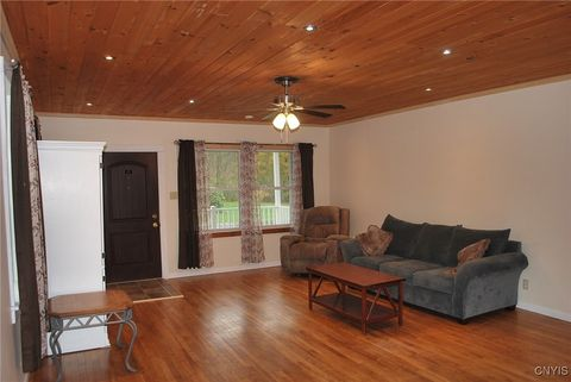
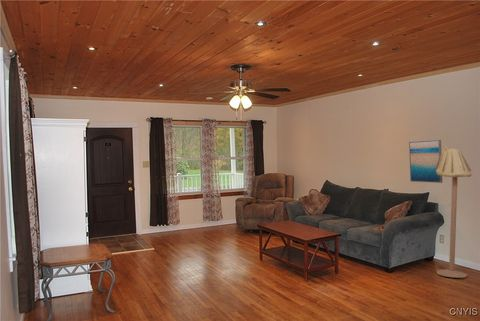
+ wall art [408,139,443,184]
+ floor lamp [436,146,473,279]
